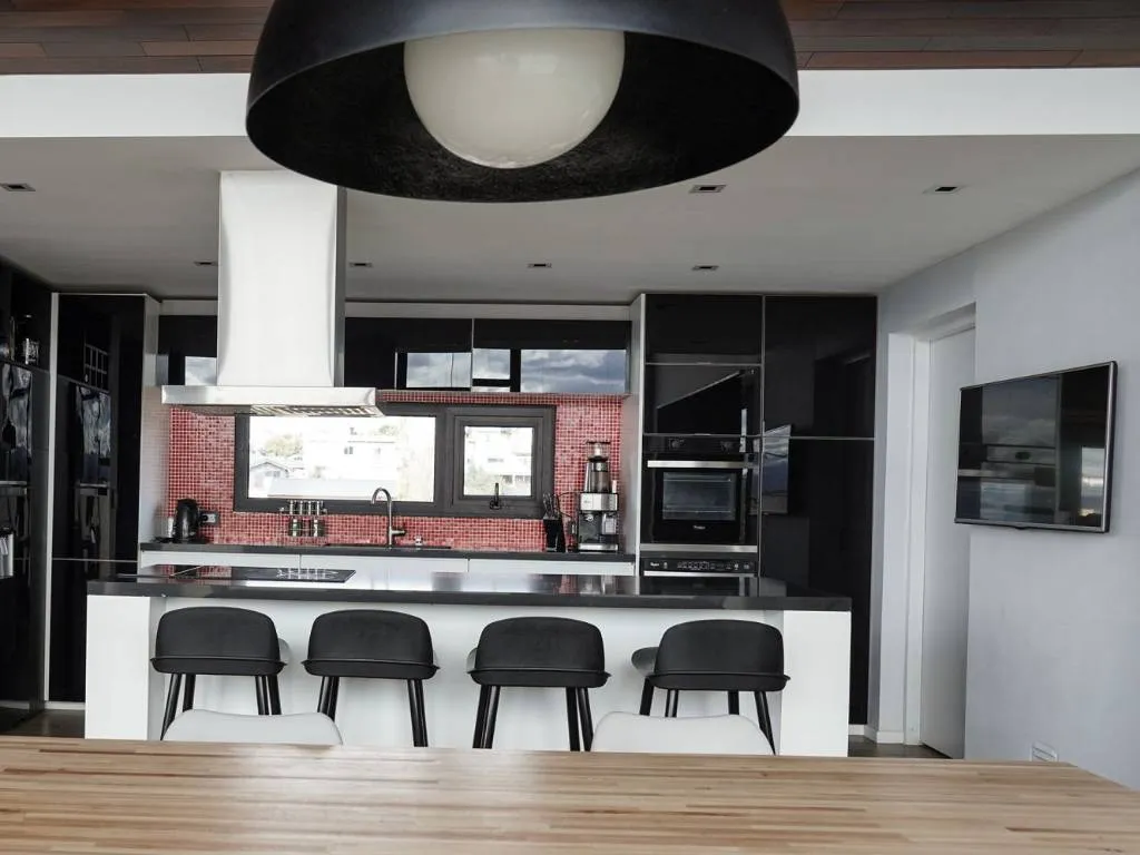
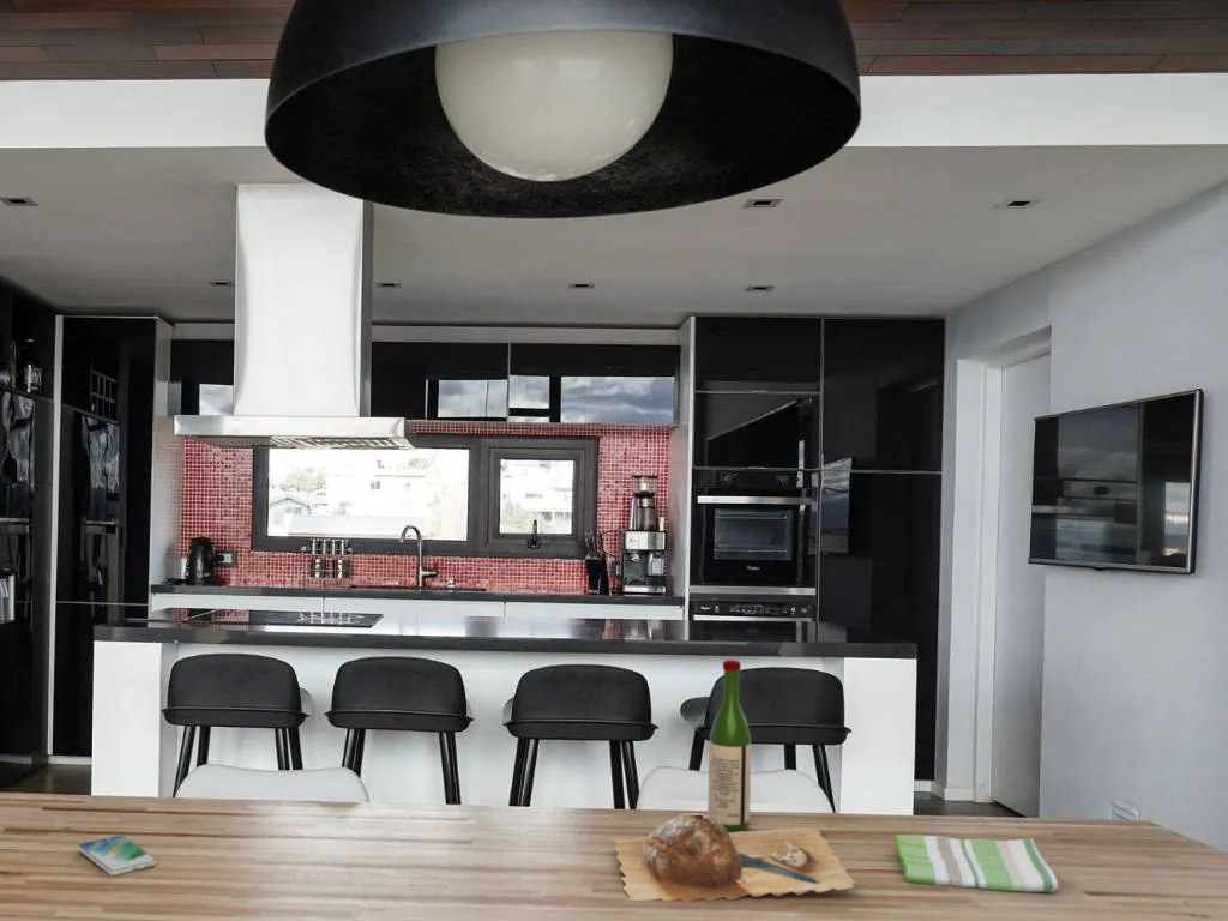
+ smartphone [77,835,158,877]
+ wine bottle [706,658,752,832]
+ chopping board [612,812,856,903]
+ dish towel [893,833,1060,895]
